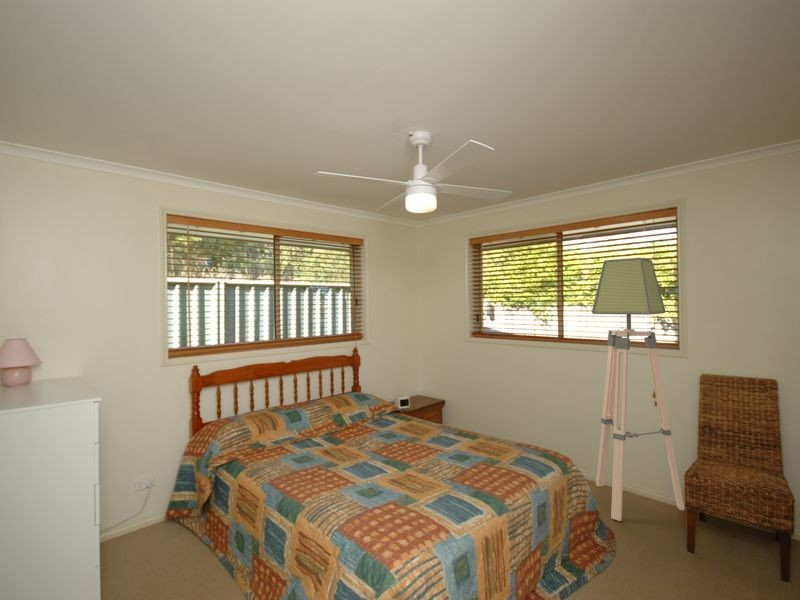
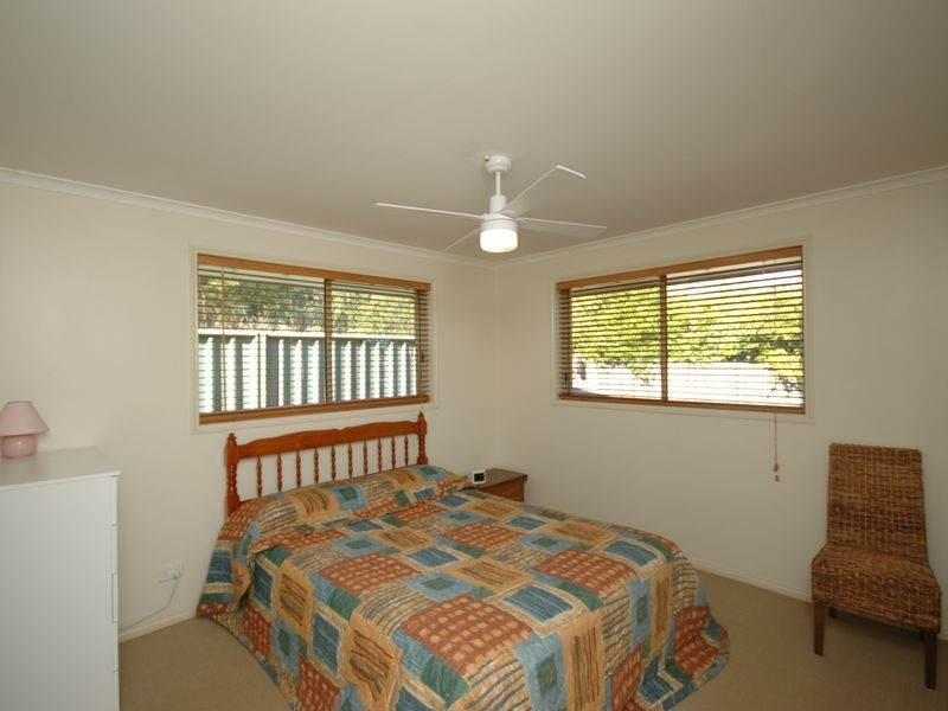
- floor lamp [591,257,685,522]
